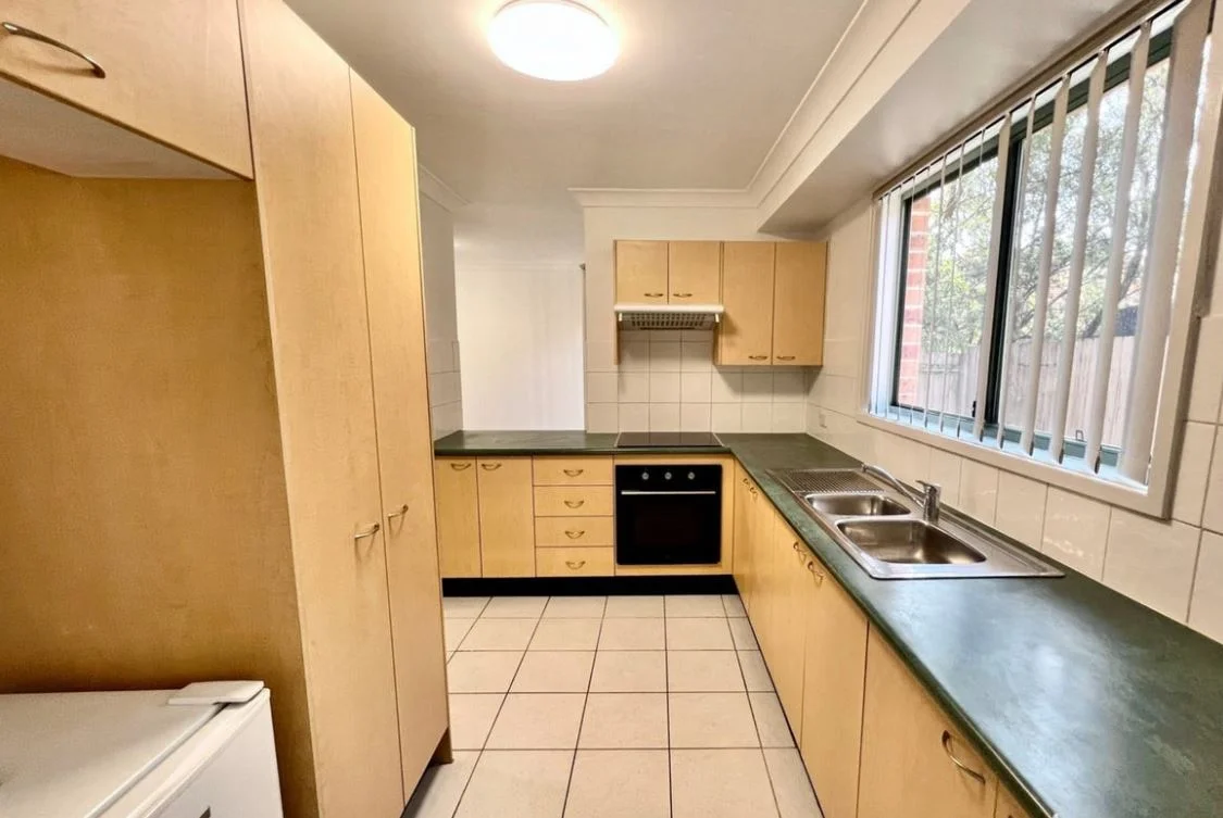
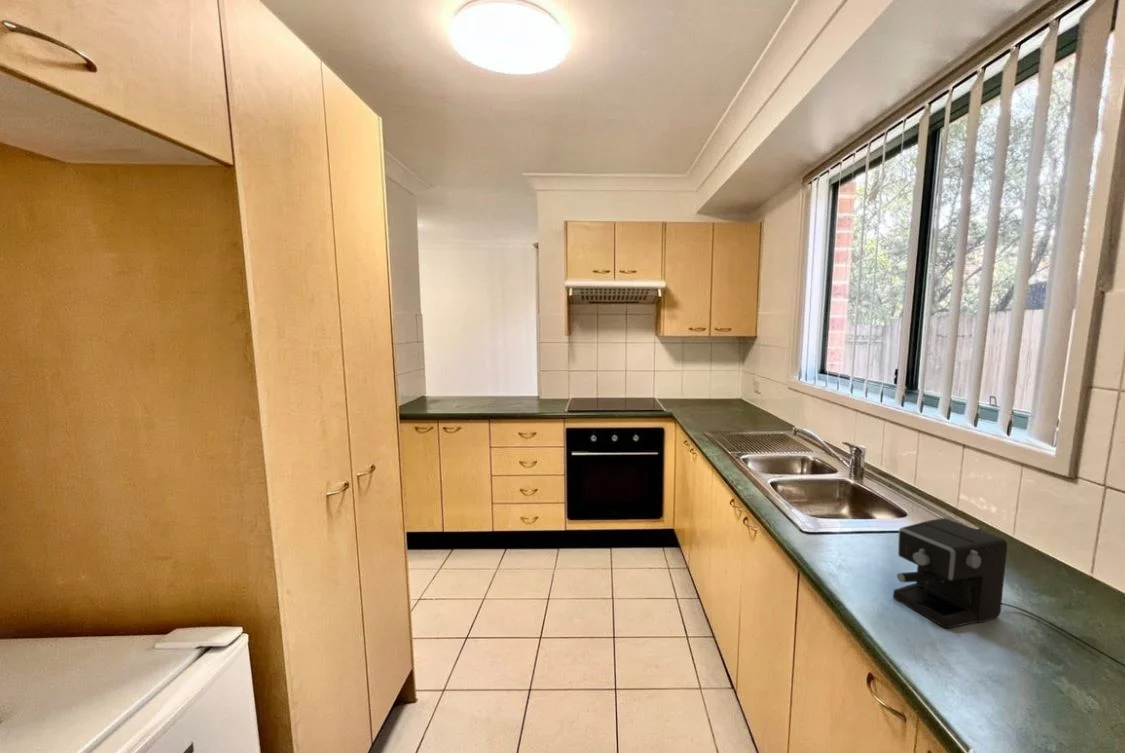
+ coffee maker [892,517,1125,668]
